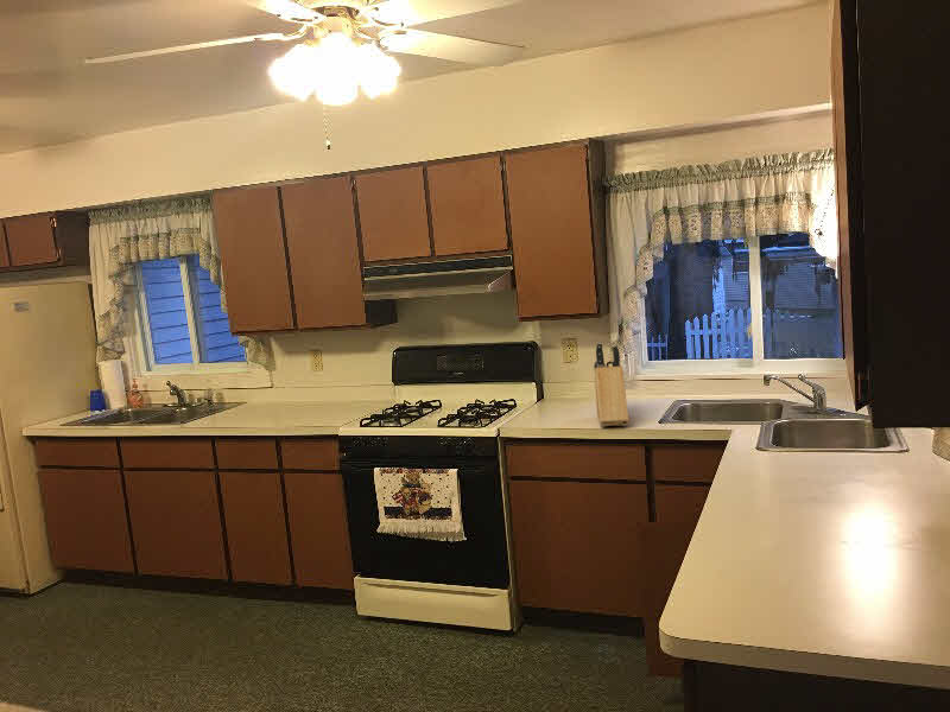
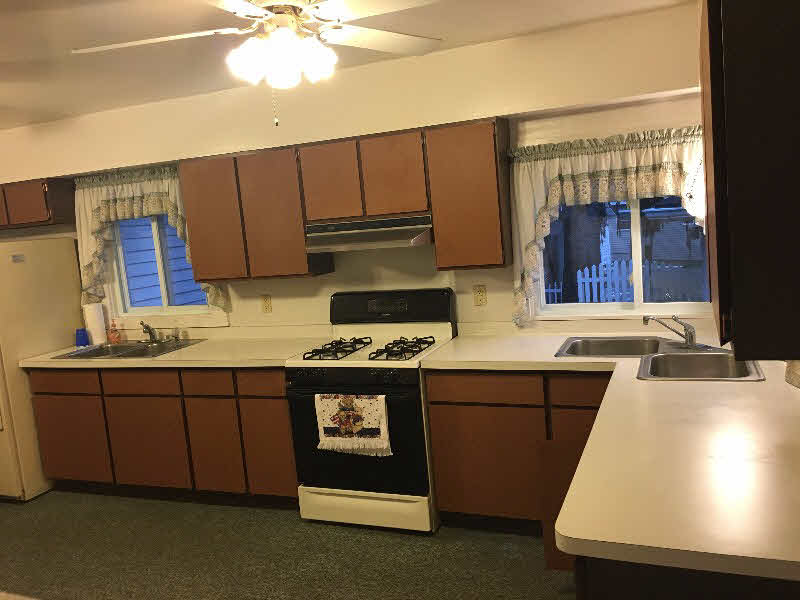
- knife block [593,342,629,428]
